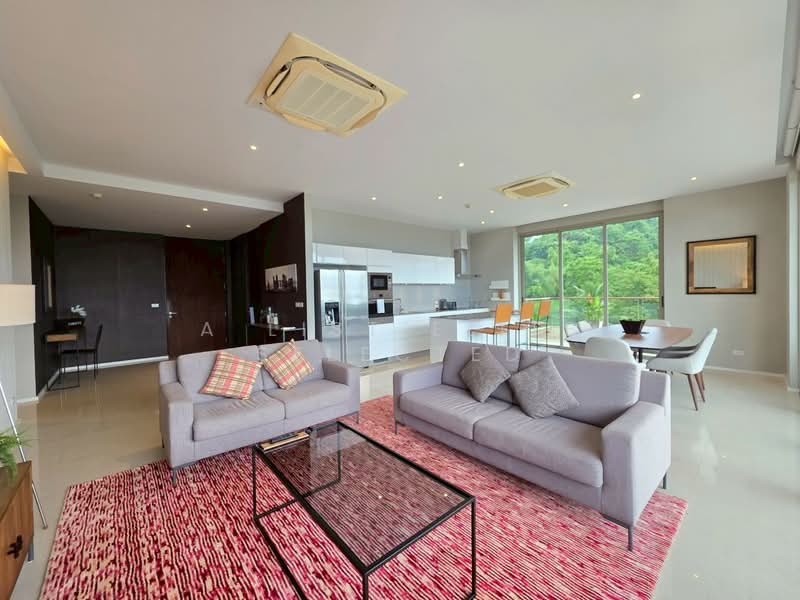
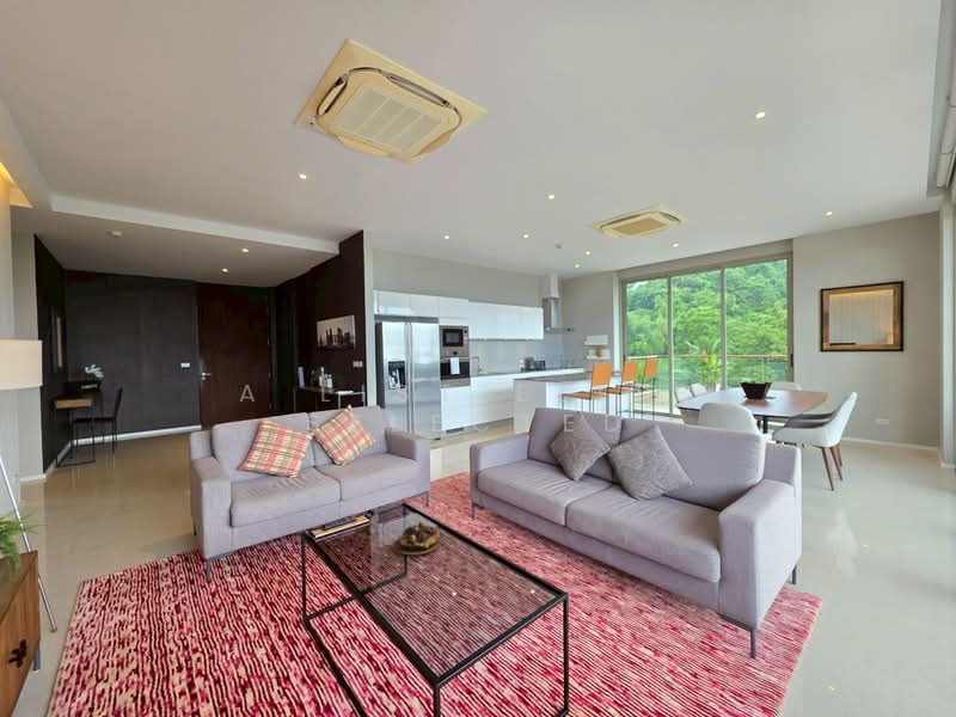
+ succulent plant [392,520,442,556]
